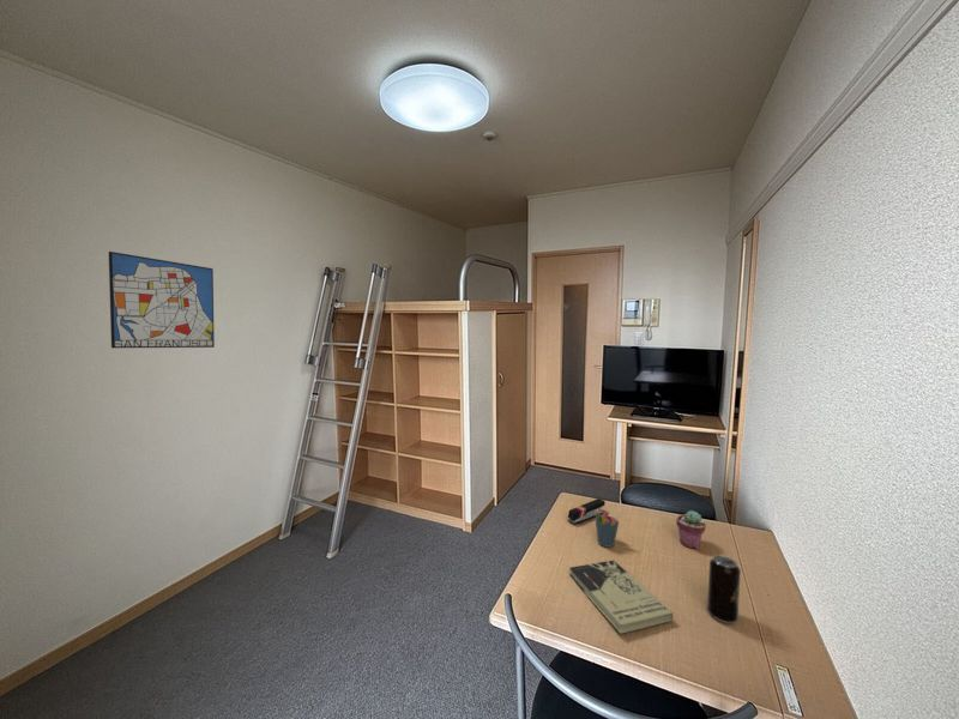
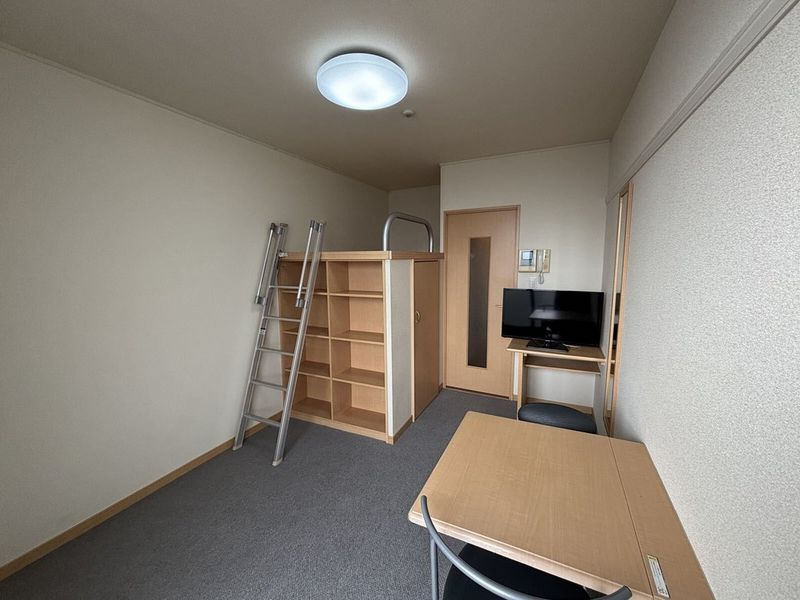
- beverage can [706,555,742,624]
- pen holder [595,510,621,549]
- stapler [567,497,607,526]
- wall art [108,250,216,349]
- book [568,560,675,635]
- potted succulent [675,509,707,550]
